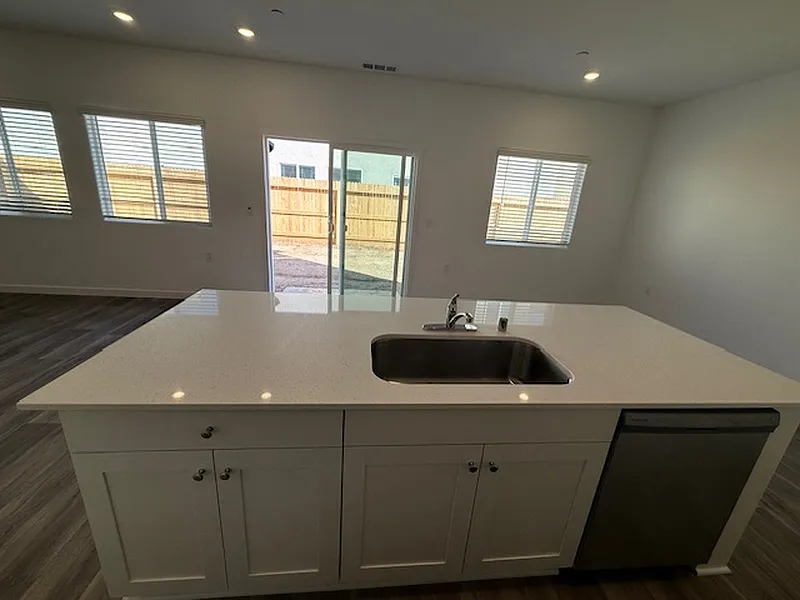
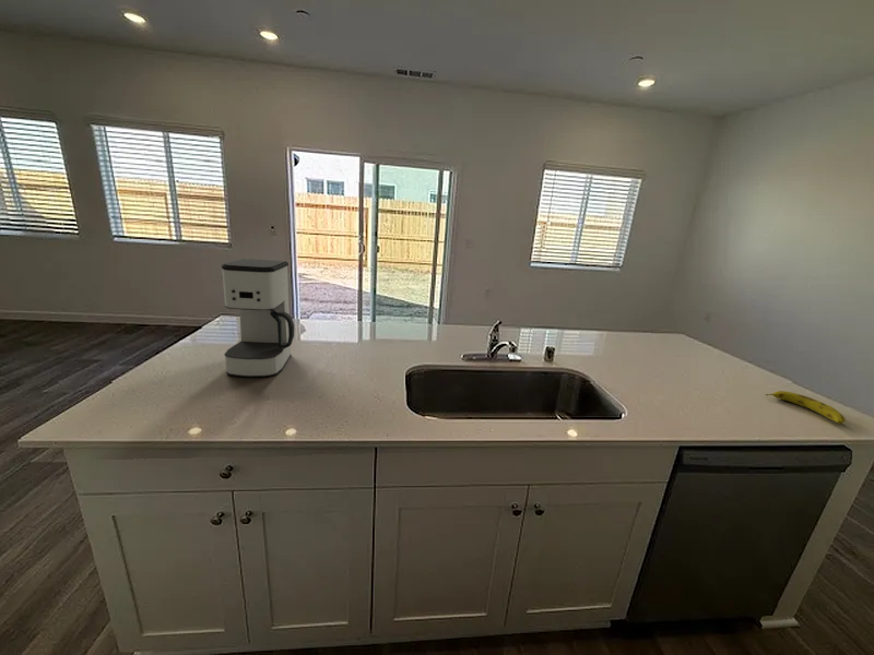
+ fruit [765,390,847,425]
+ coffee maker [221,258,295,379]
